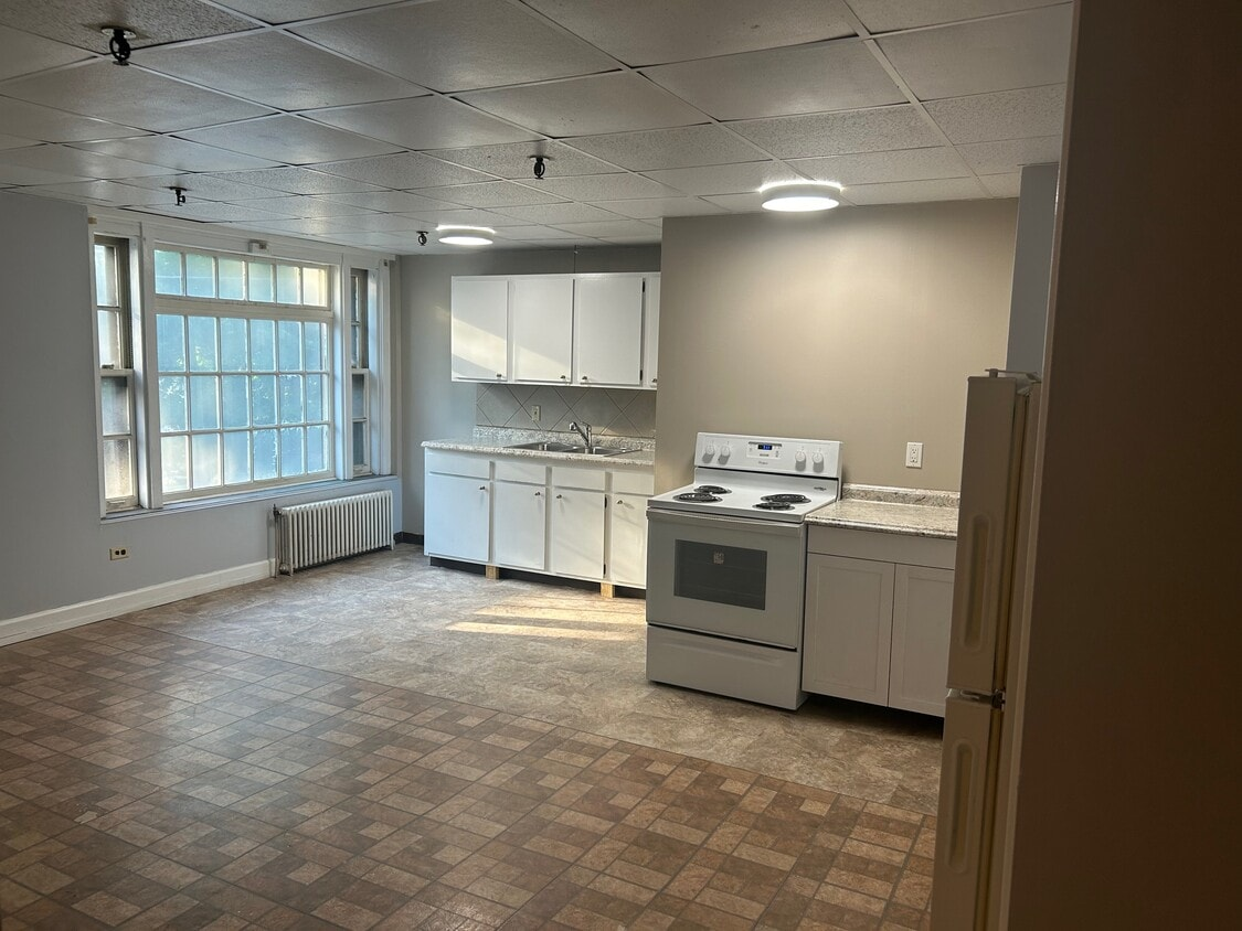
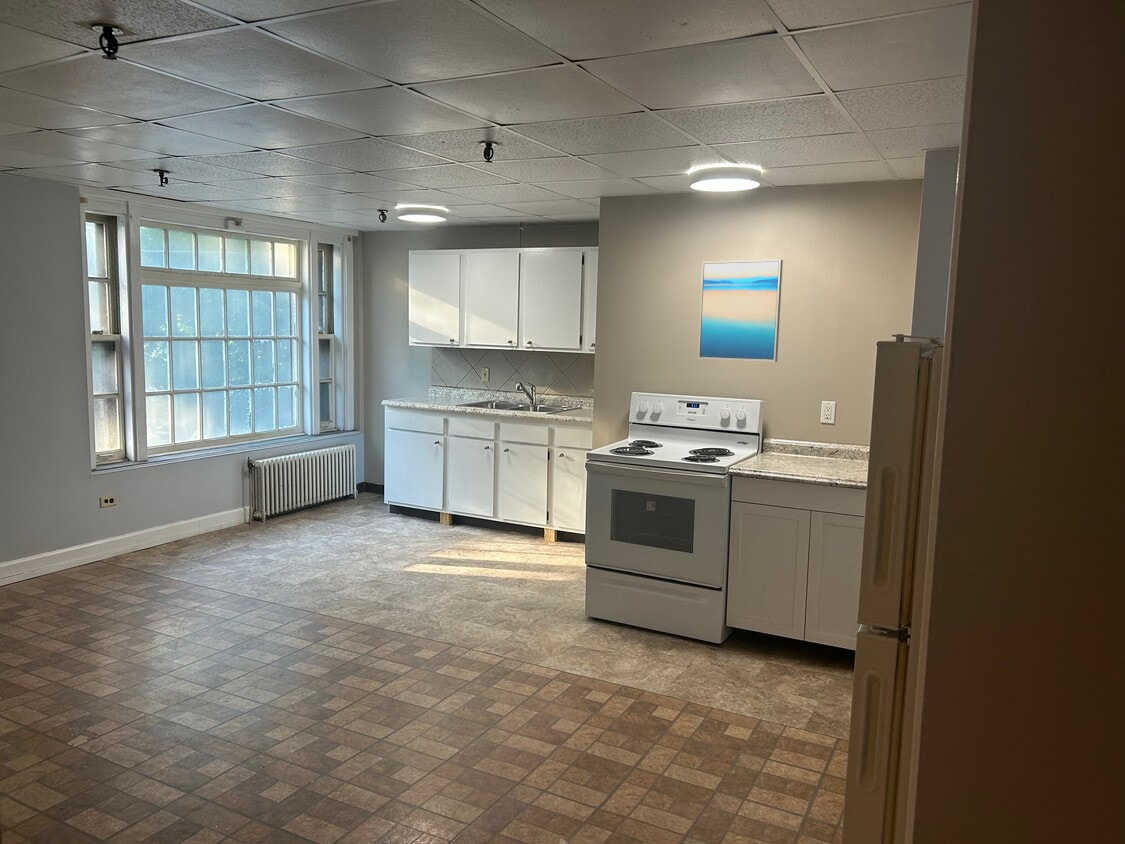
+ wall art [697,258,784,363]
